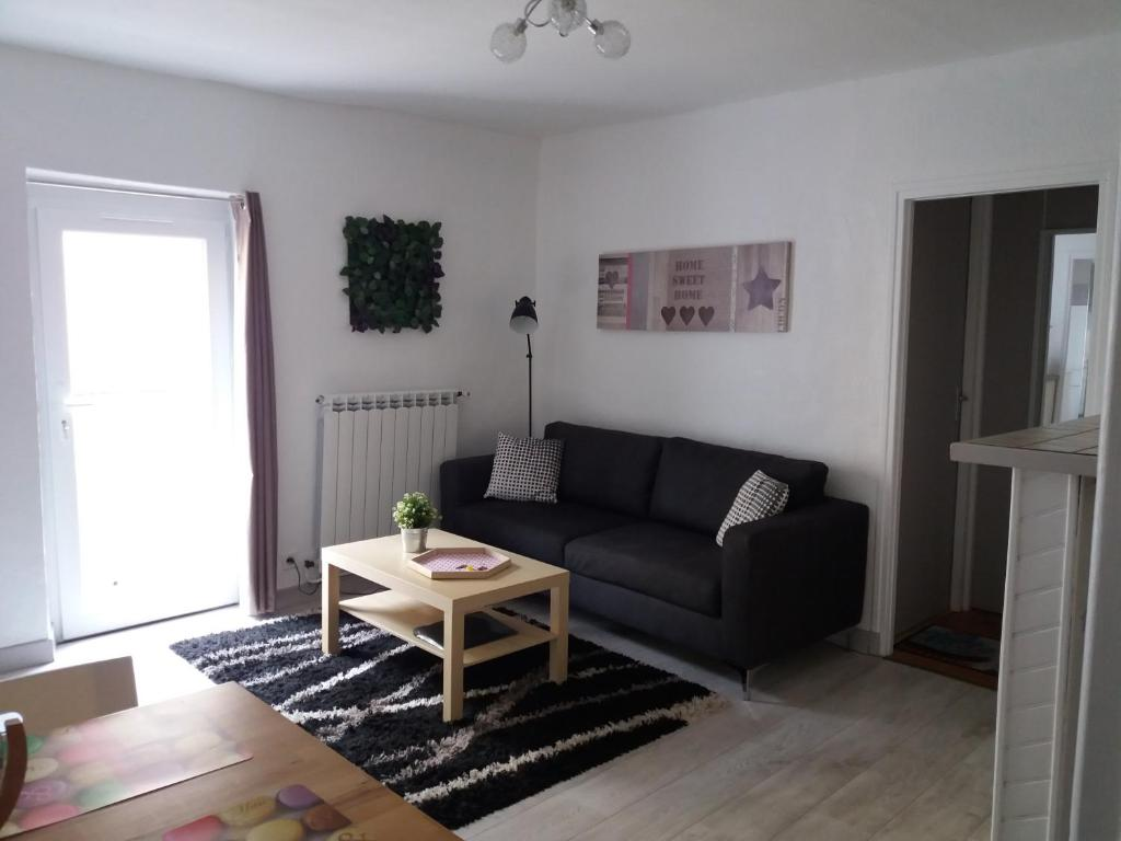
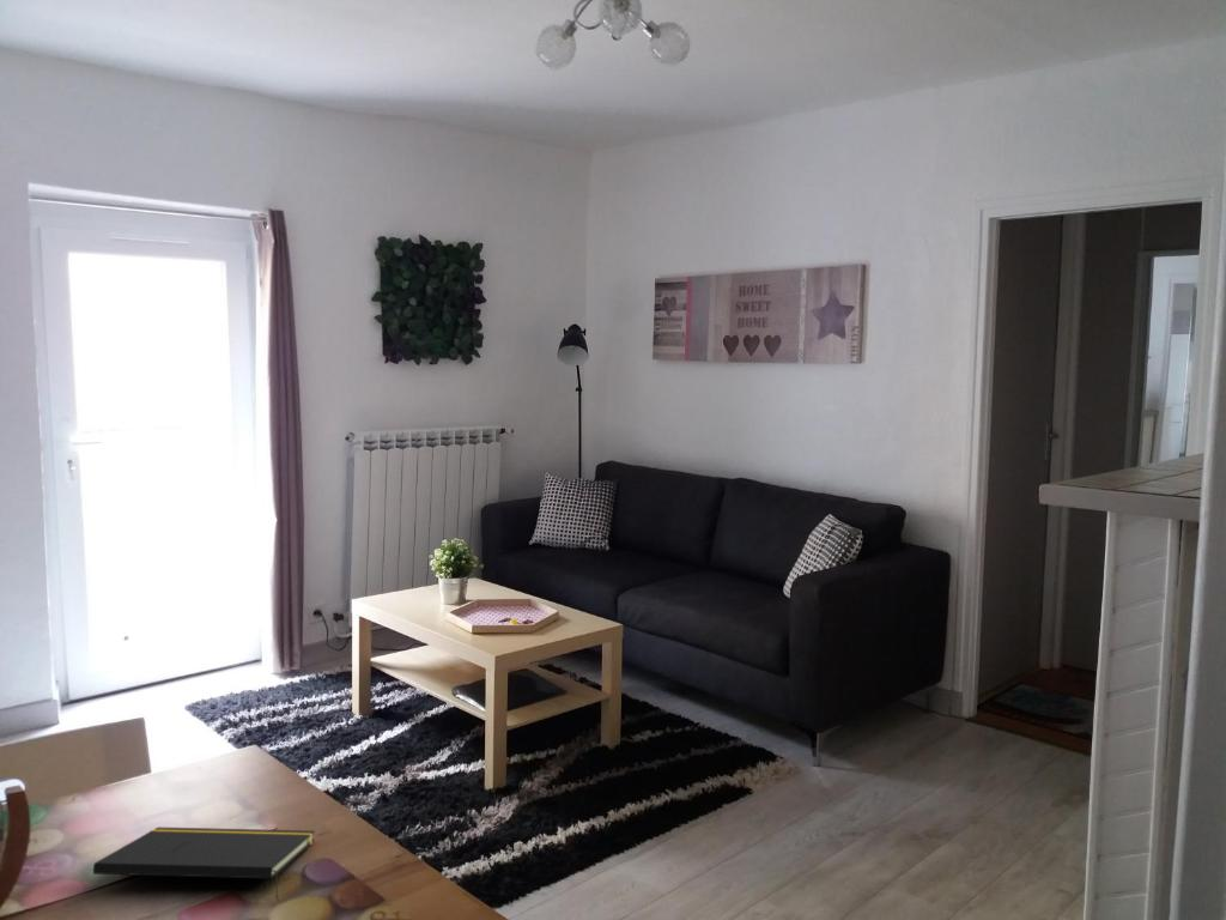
+ notepad [92,825,316,903]
